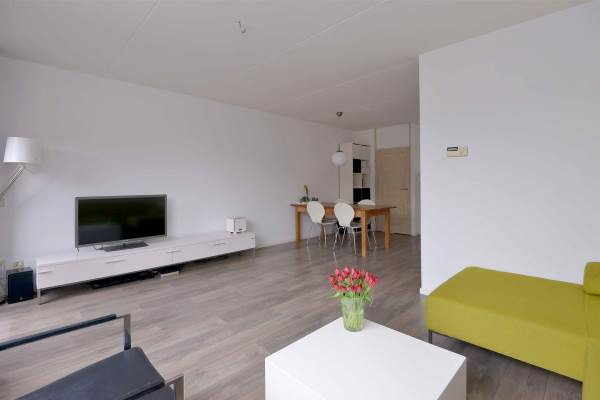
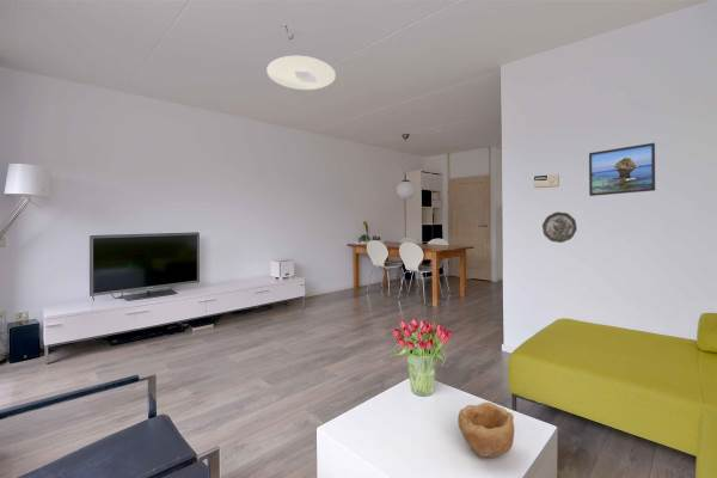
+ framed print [588,142,656,197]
+ decorative plate [541,212,578,244]
+ ceiling light [265,55,337,91]
+ bowl [456,402,515,459]
